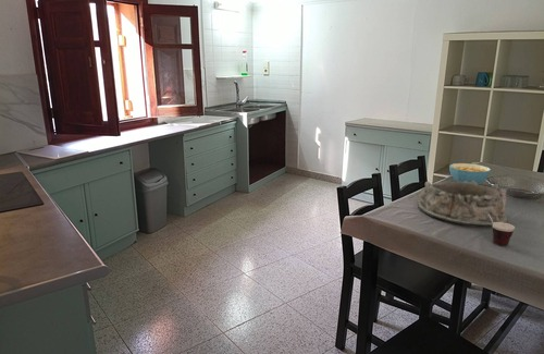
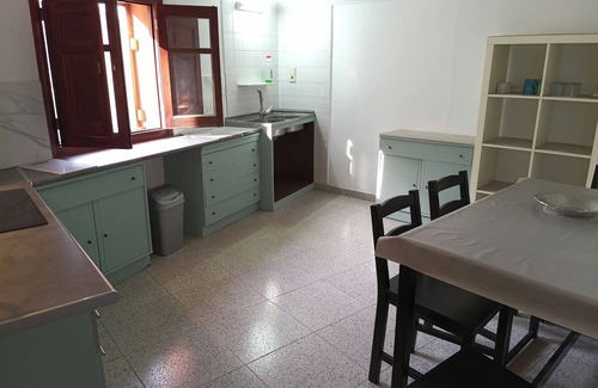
- cup [477,208,516,247]
- cereal bowl [448,162,492,185]
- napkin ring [417,181,508,228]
